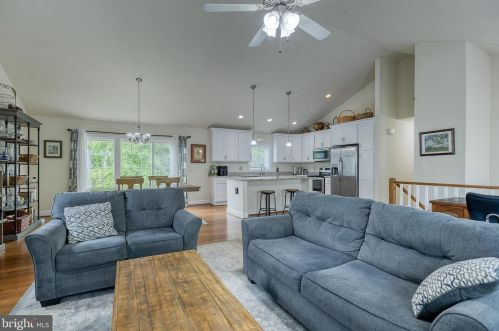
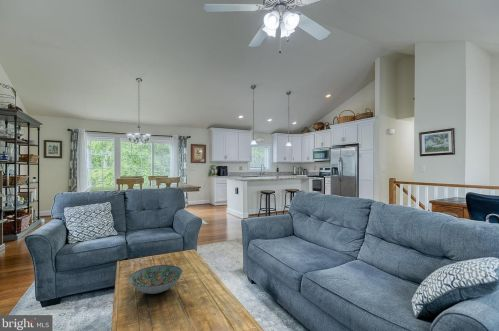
+ decorative bowl [128,264,183,295]
